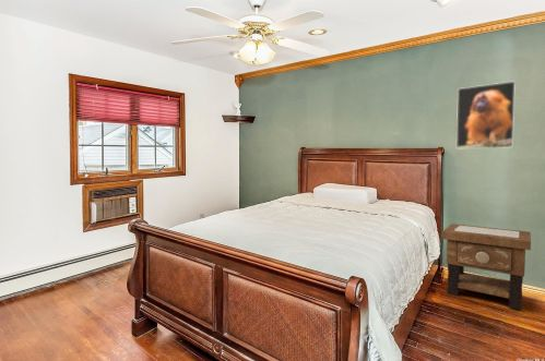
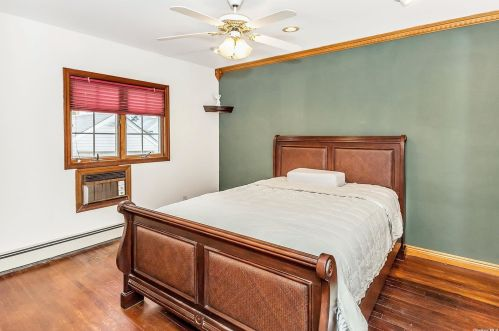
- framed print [455,80,517,151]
- side table [441,224,532,311]
